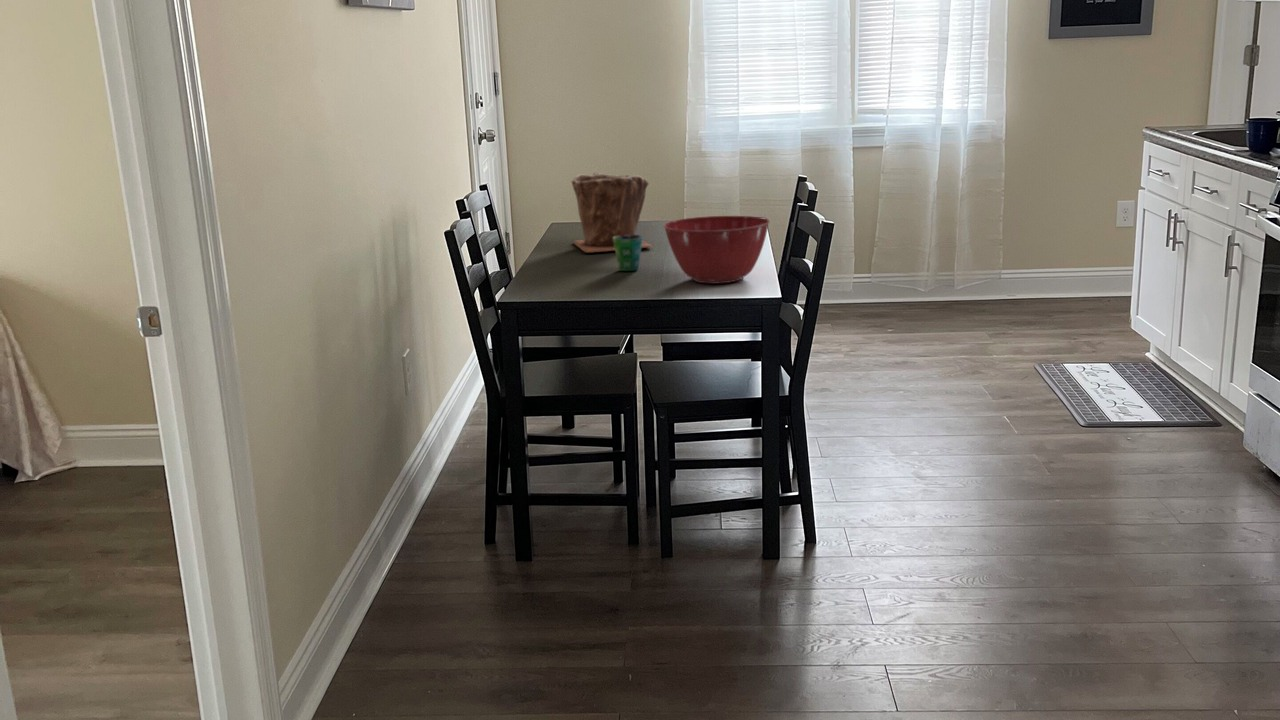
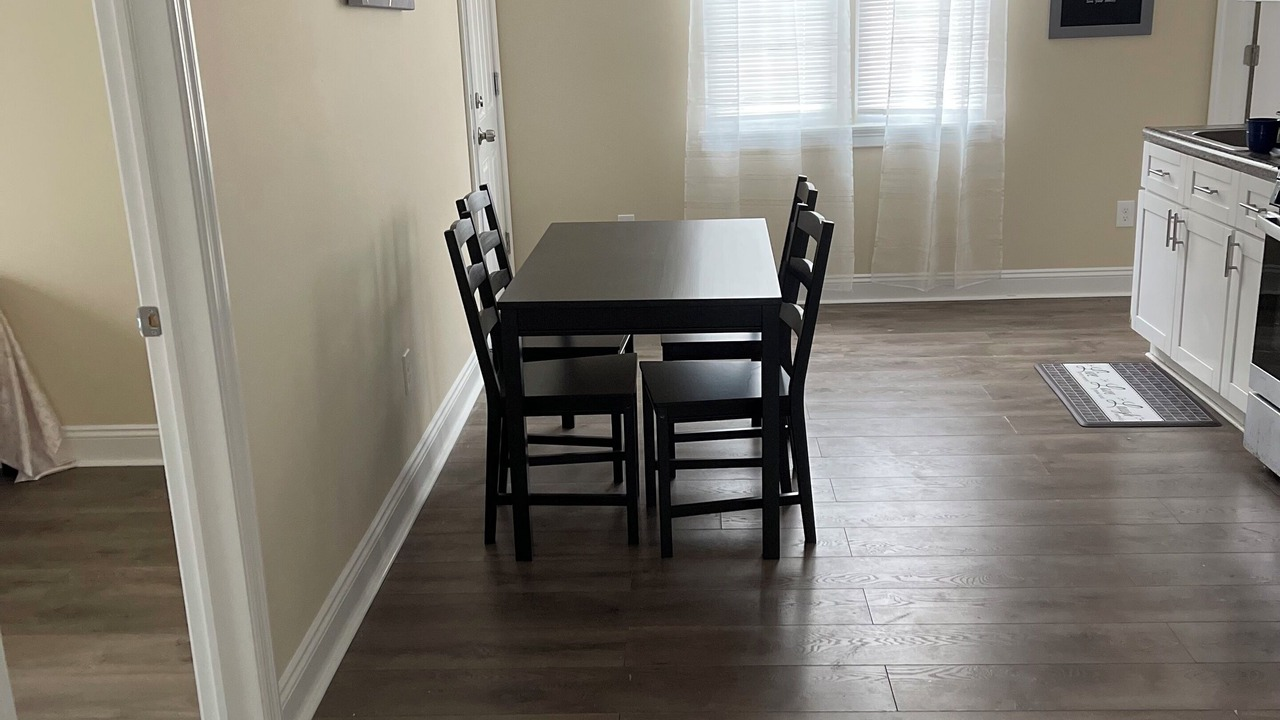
- plant pot [570,172,653,254]
- mixing bowl [662,215,771,284]
- cup [613,234,643,272]
